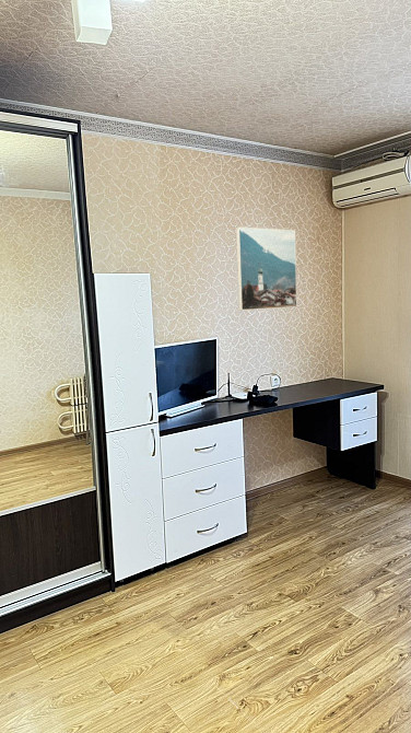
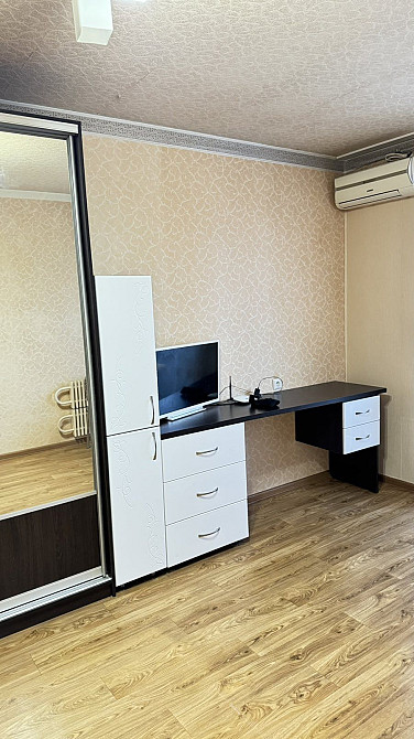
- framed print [235,226,298,312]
